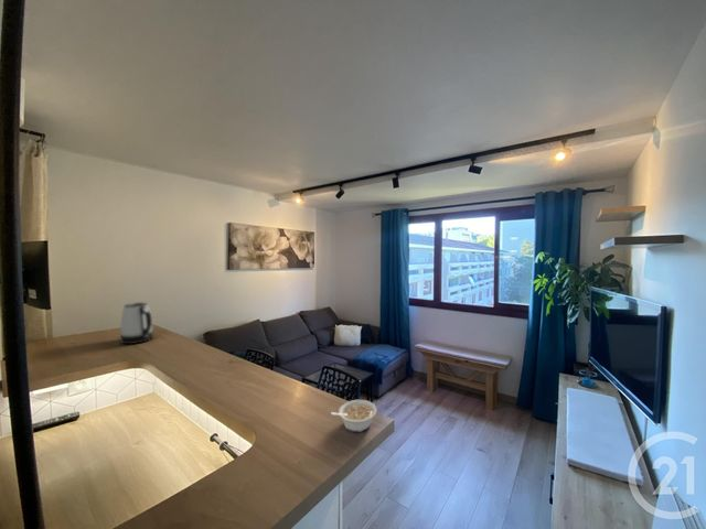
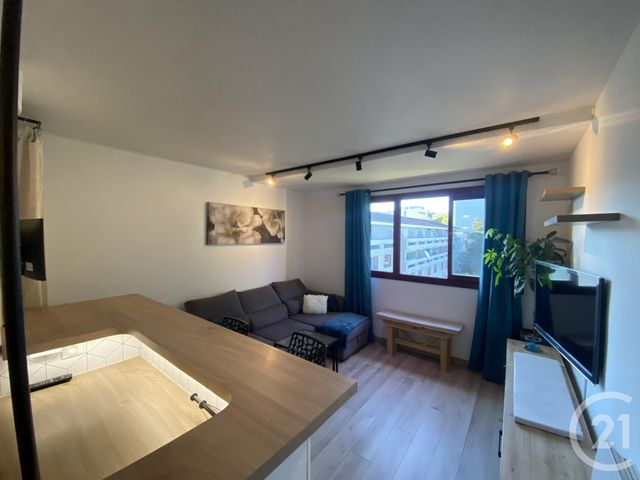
- kettle [119,301,154,345]
- legume [330,399,378,433]
